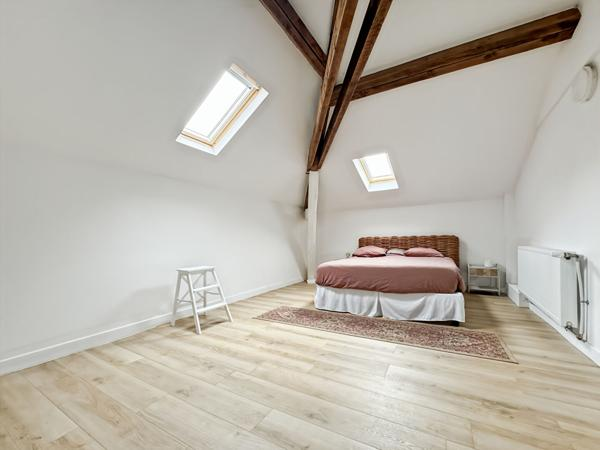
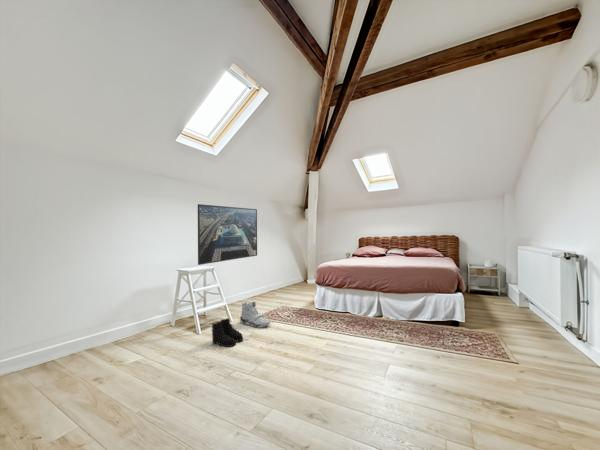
+ boots [210,317,244,348]
+ sneaker [239,300,271,329]
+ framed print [197,203,258,266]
